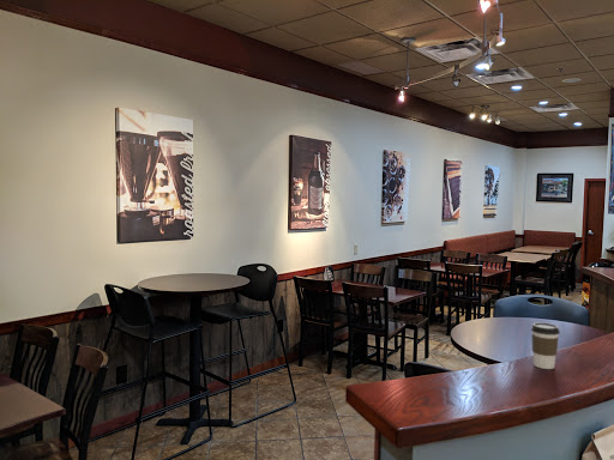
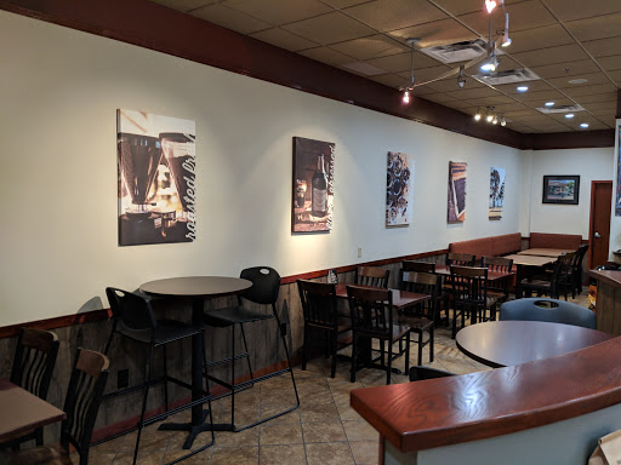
- coffee cup [530,321,561,370]
